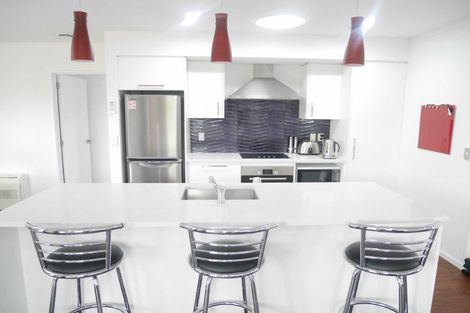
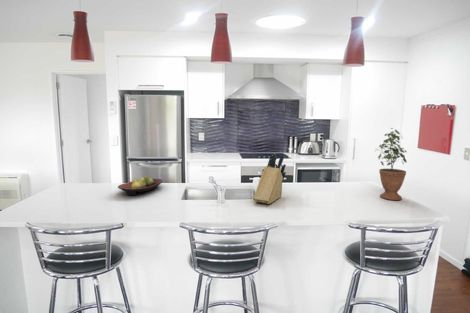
+ fruit bowl [117,175,164,196]
+ potted plant [374,127,408,201]
+ knife block [252,152,287,205]
